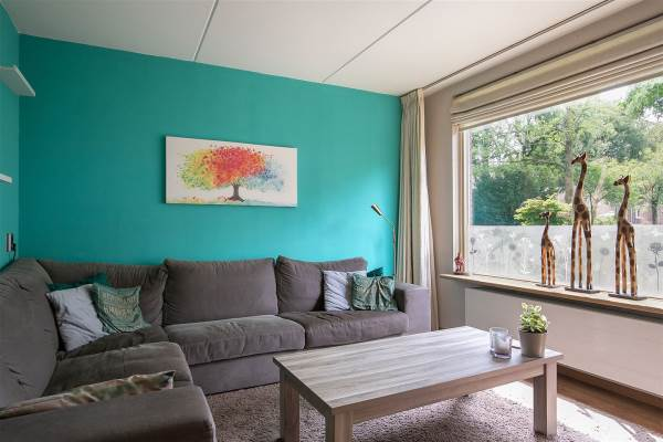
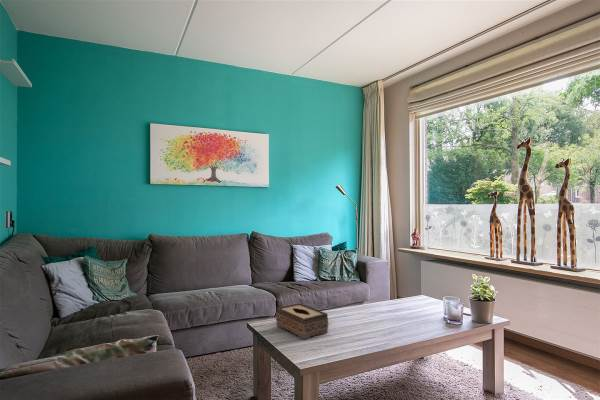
+ tissue box [275,302,329,340]
